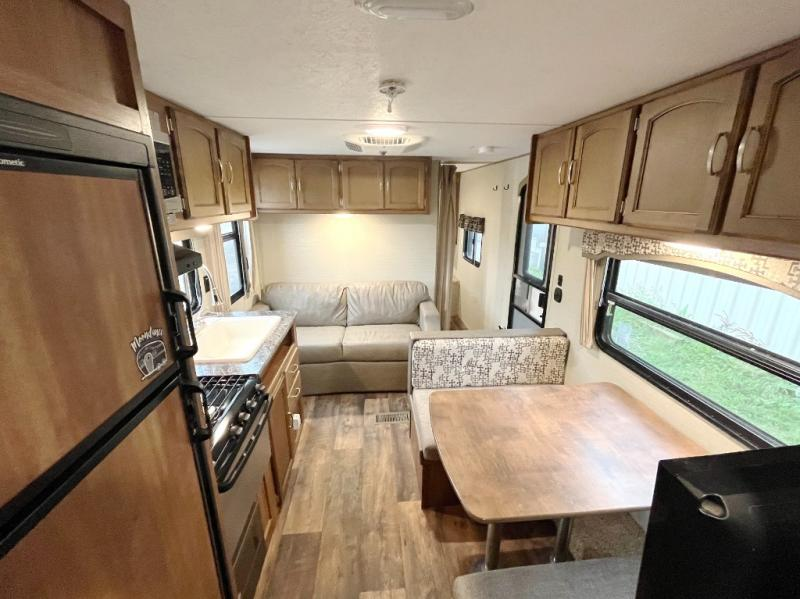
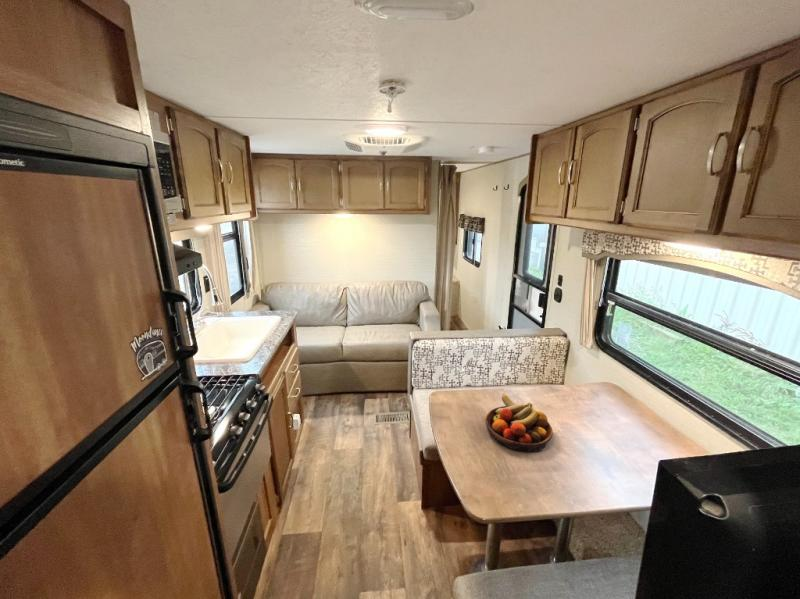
+ fruit bowl [485,393,554,453]
